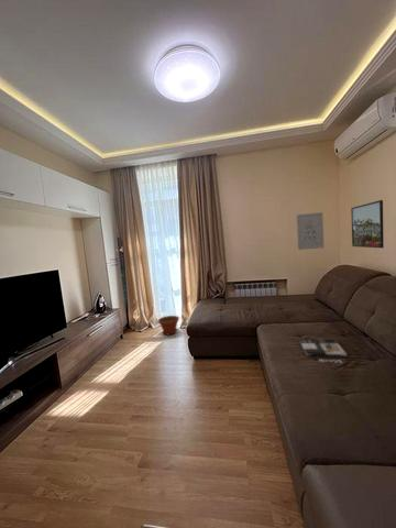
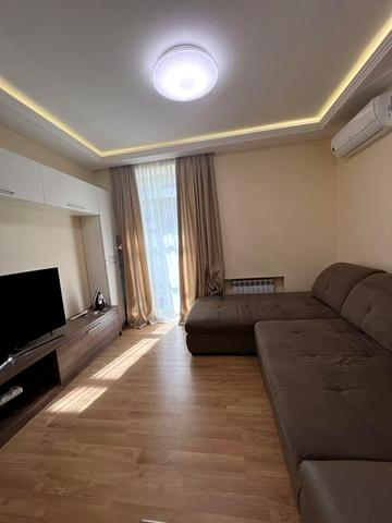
- magazine [298,338,348,364]
- wall art [296,211,324,251]
- plant pot [157,315,180,336]
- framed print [350,199,385,249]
